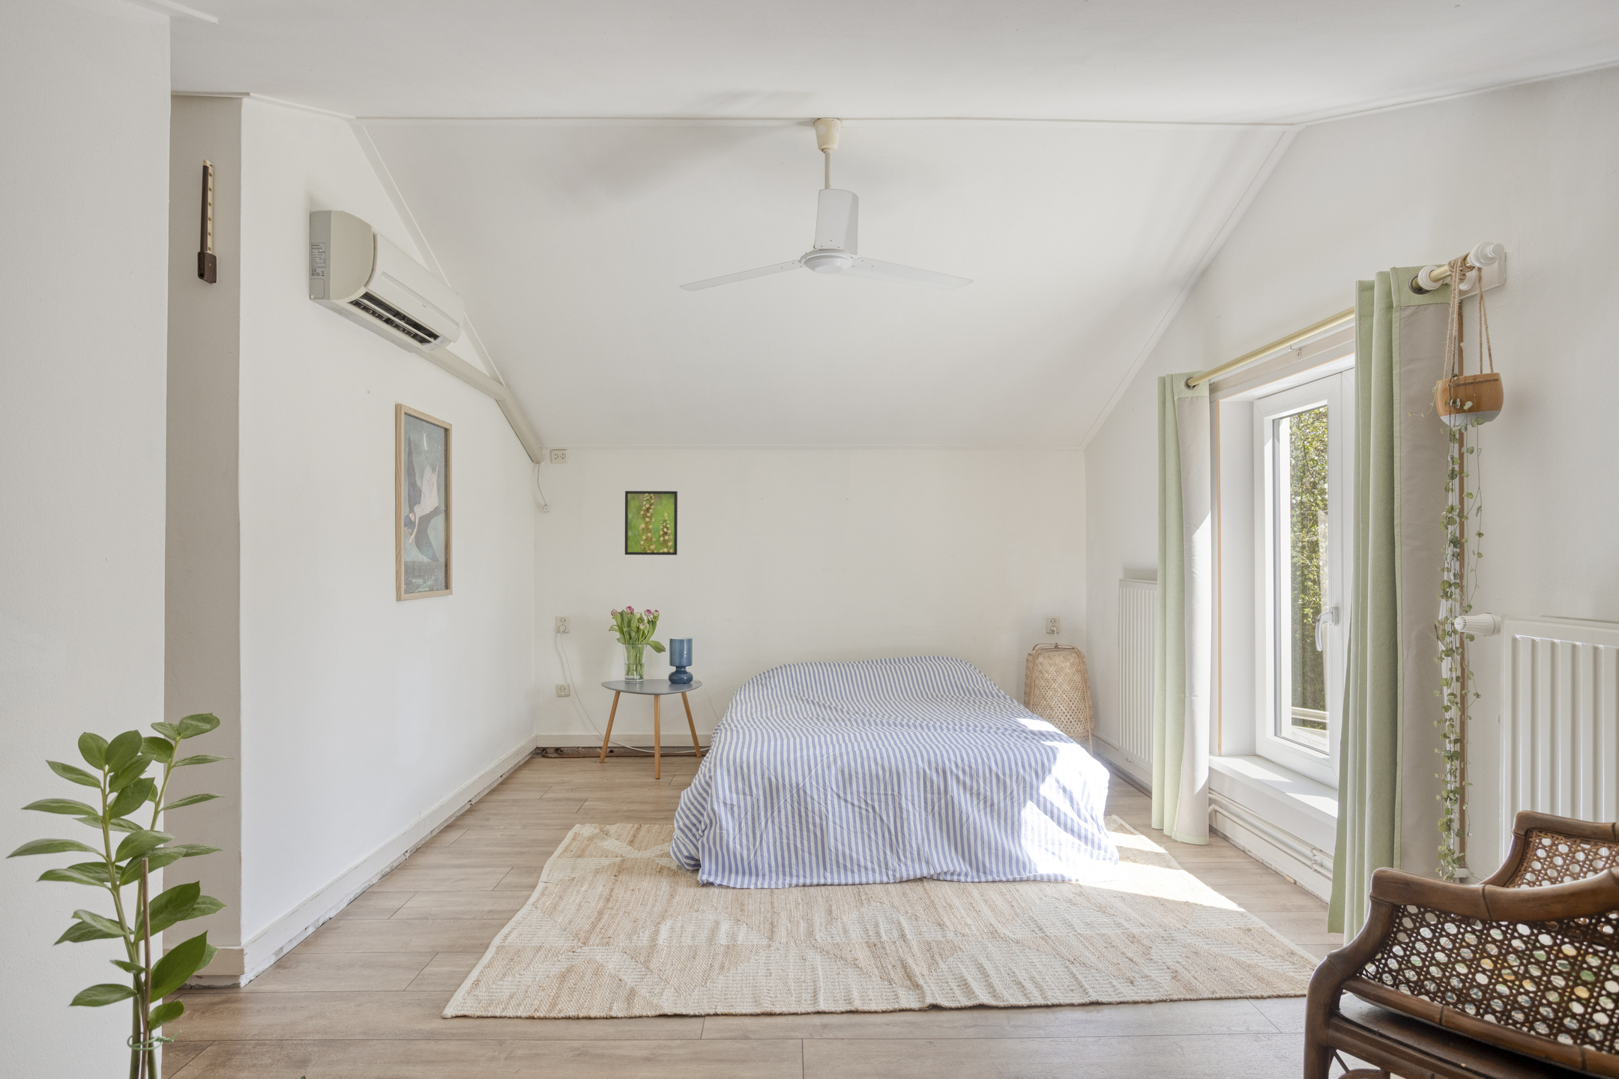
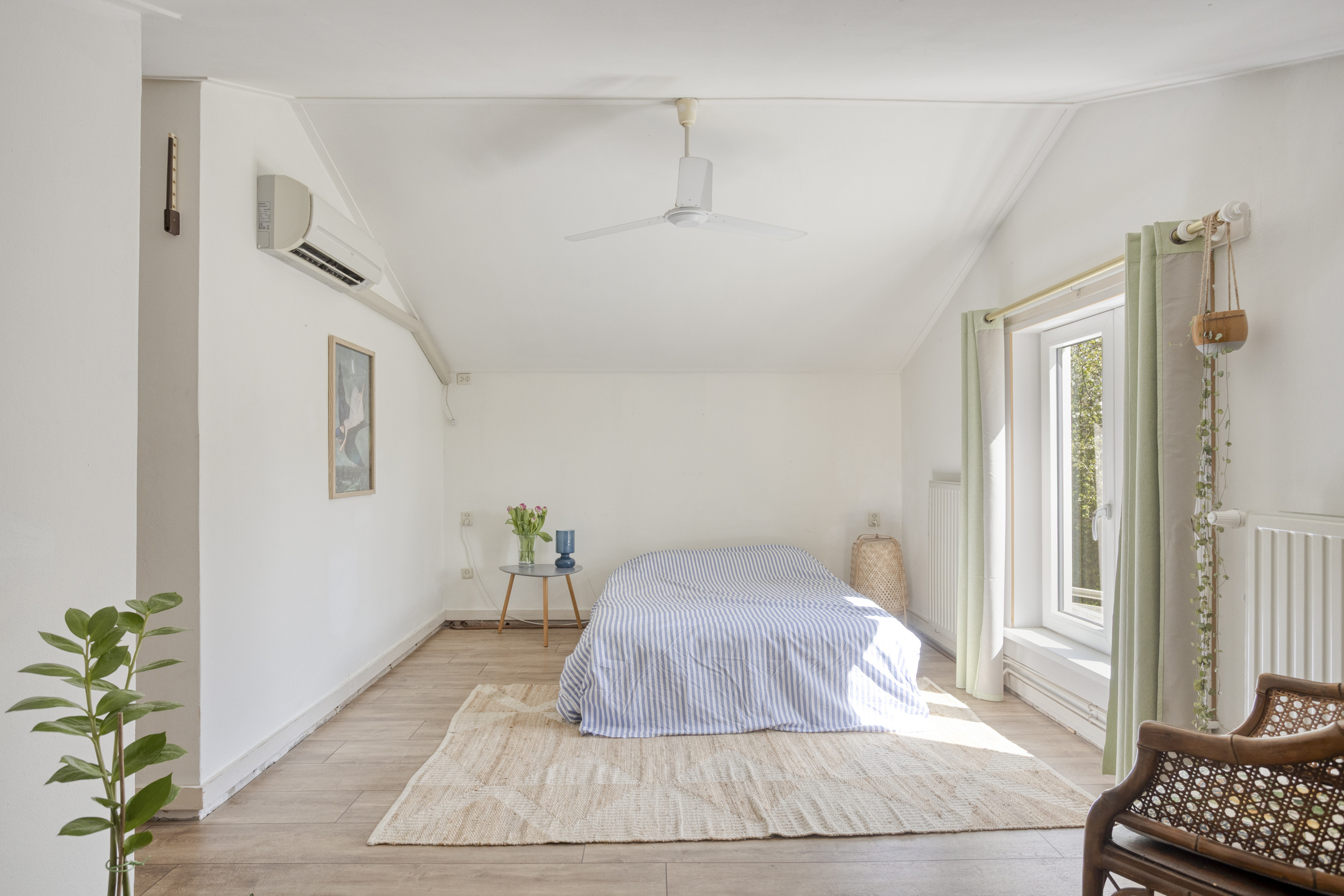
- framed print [624,490,678,556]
